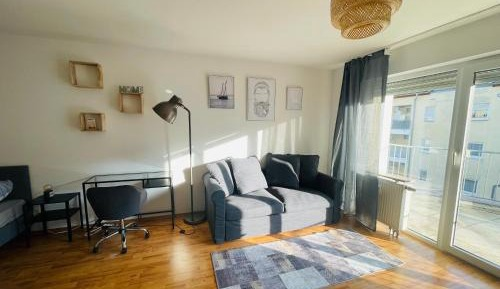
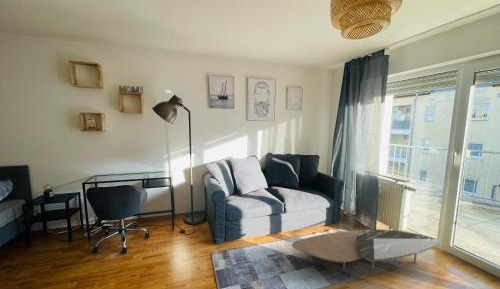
+ coffee table [291,228,441,275]
